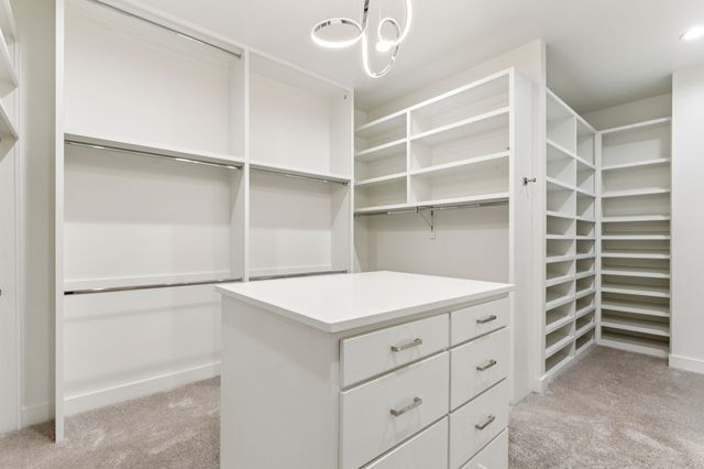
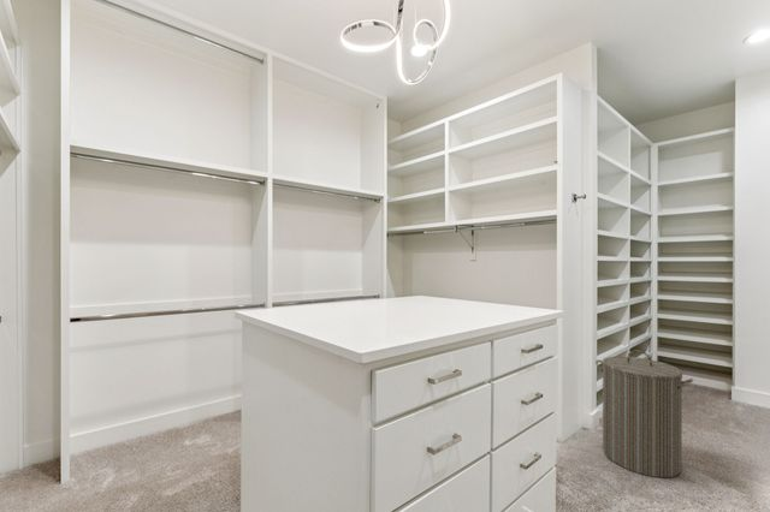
+ laundry hamper [594,349,694,478]
